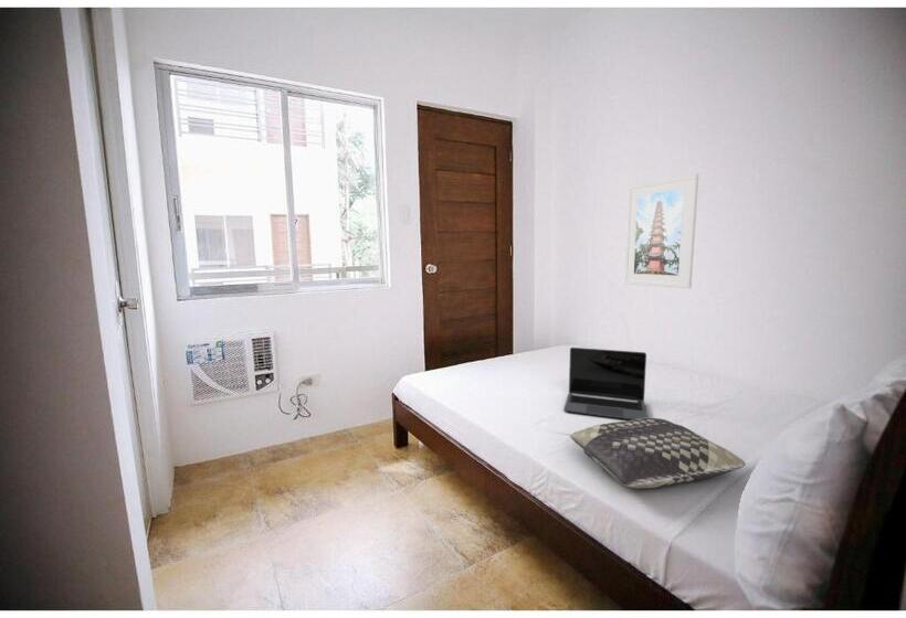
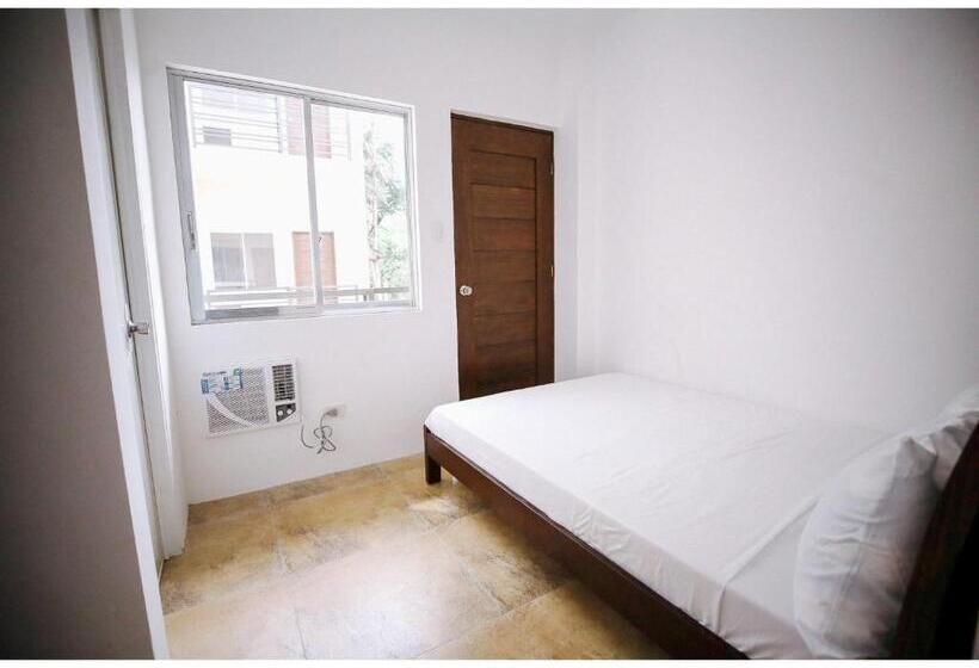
- cushion [569,417,747,489]
- laptop [562,347,649,420]
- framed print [622,172,699,289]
